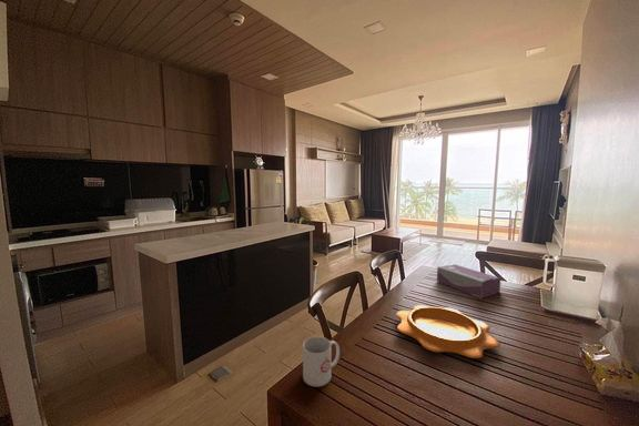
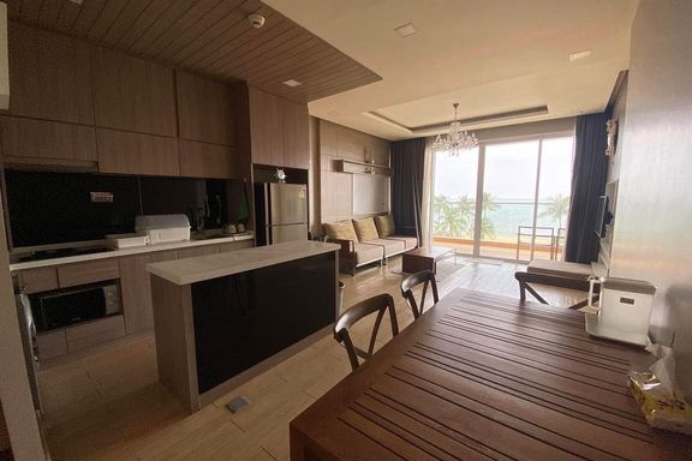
- tissue box [436,263,501,300]
- mug [302,335,341,388]
- decorative bowl [396,304,501,359]
